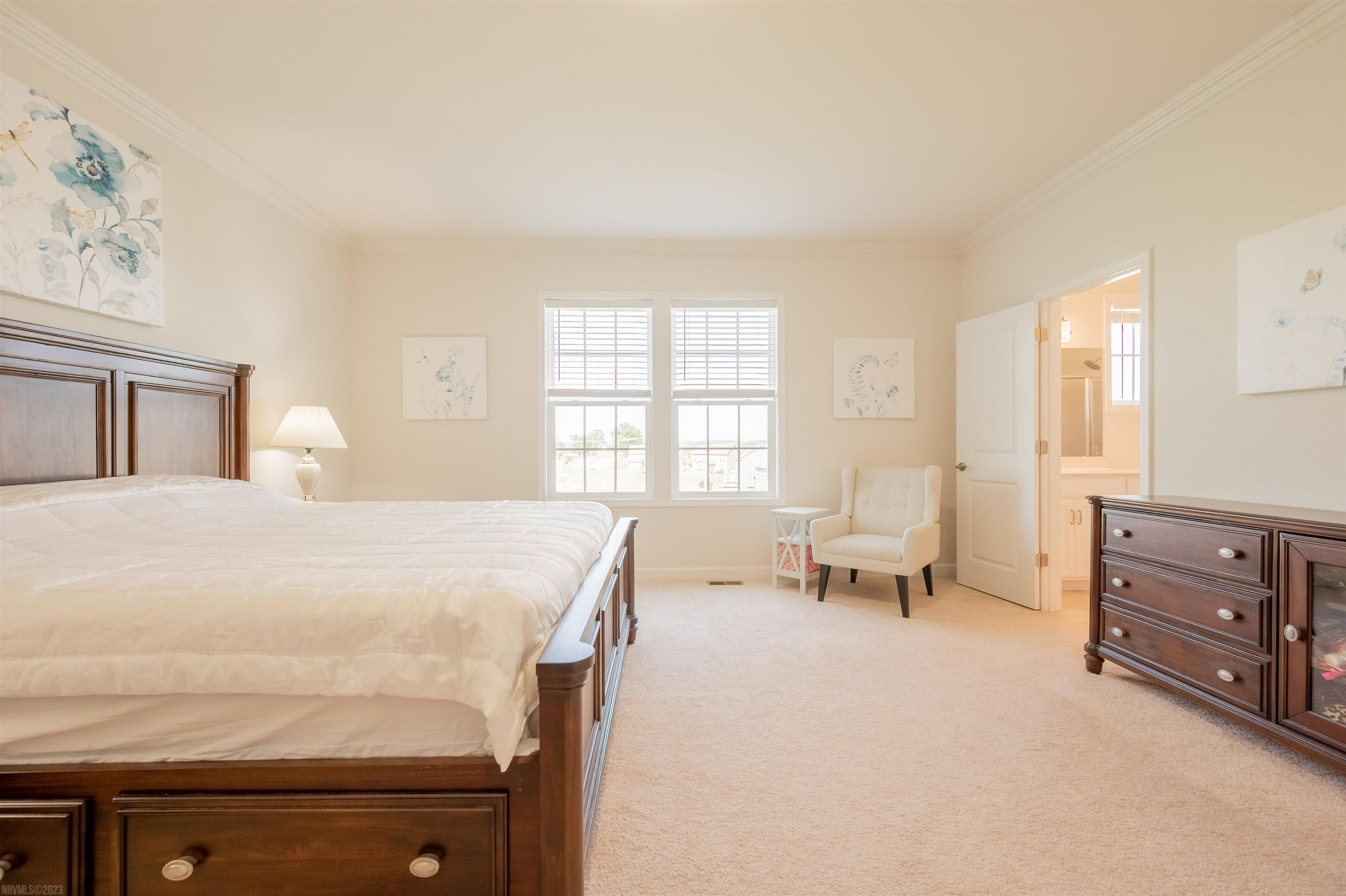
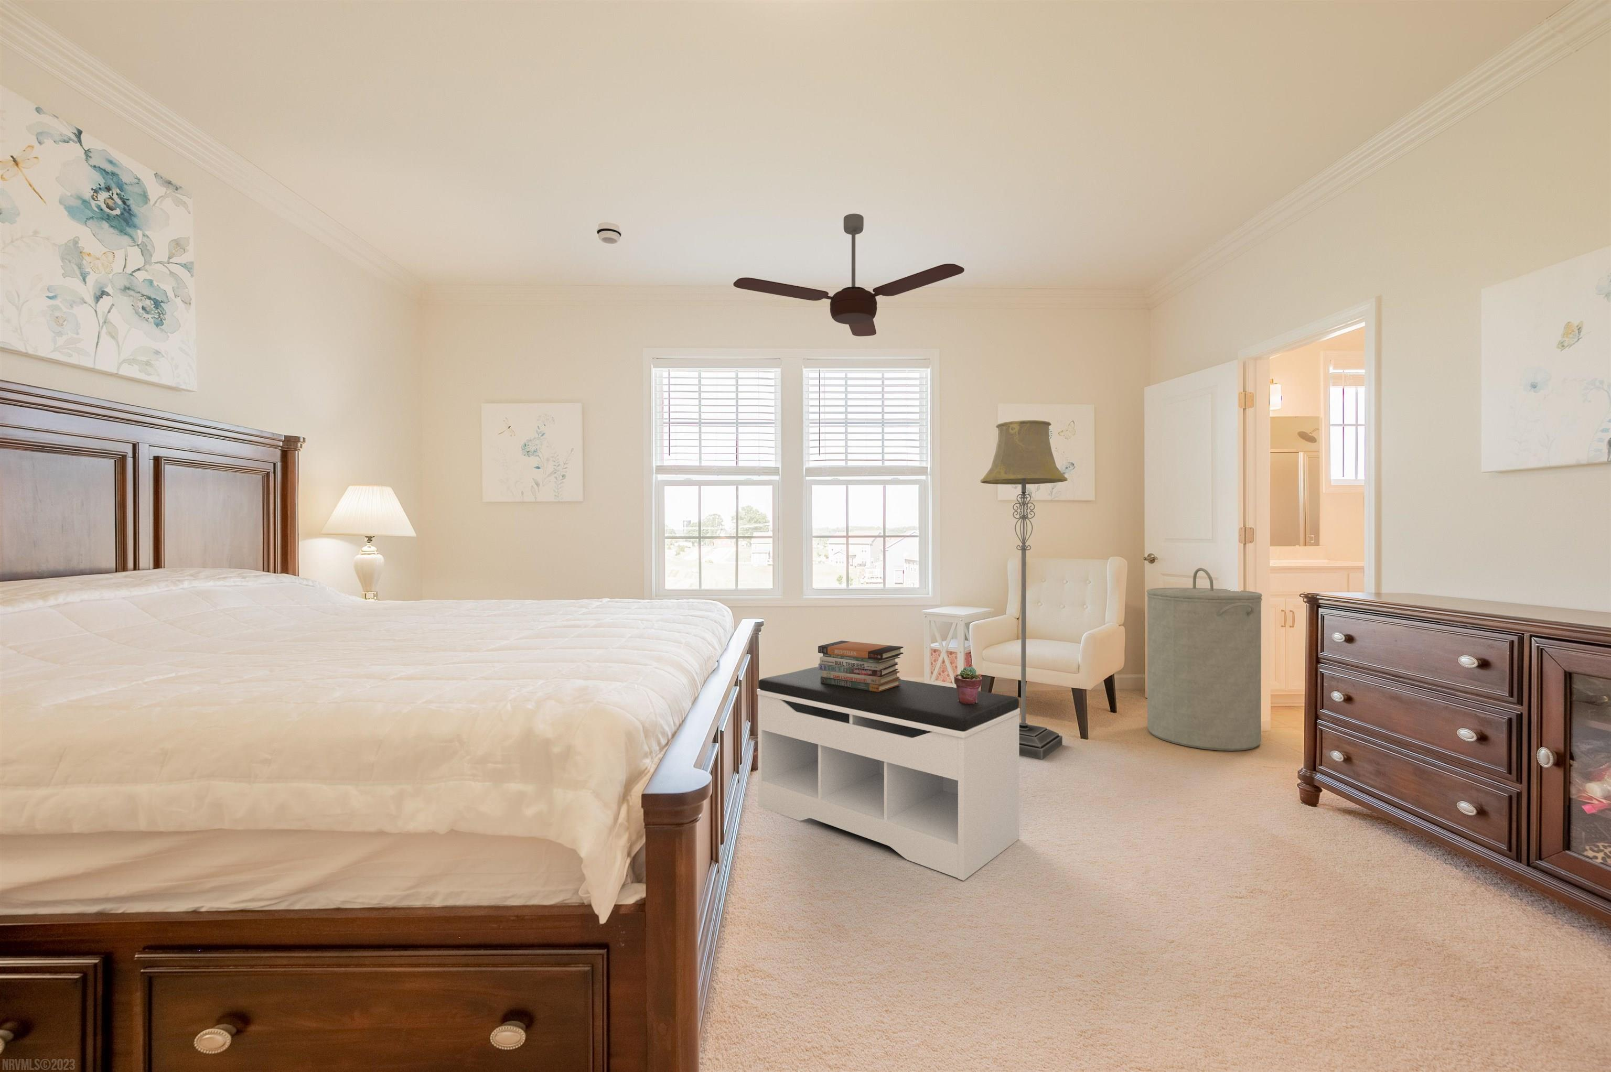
+ potted succulent [954,665,983,704]
+ ceiling fan [732,213,965,337]
+ bench [756,666,1021,882]
+ laundry hamper [1145,567,1263,751]
+ book stack [817,640,904,692]
+ smoke detector [596,221,622,244]
+ floor lamp [979,420,1069,760]
